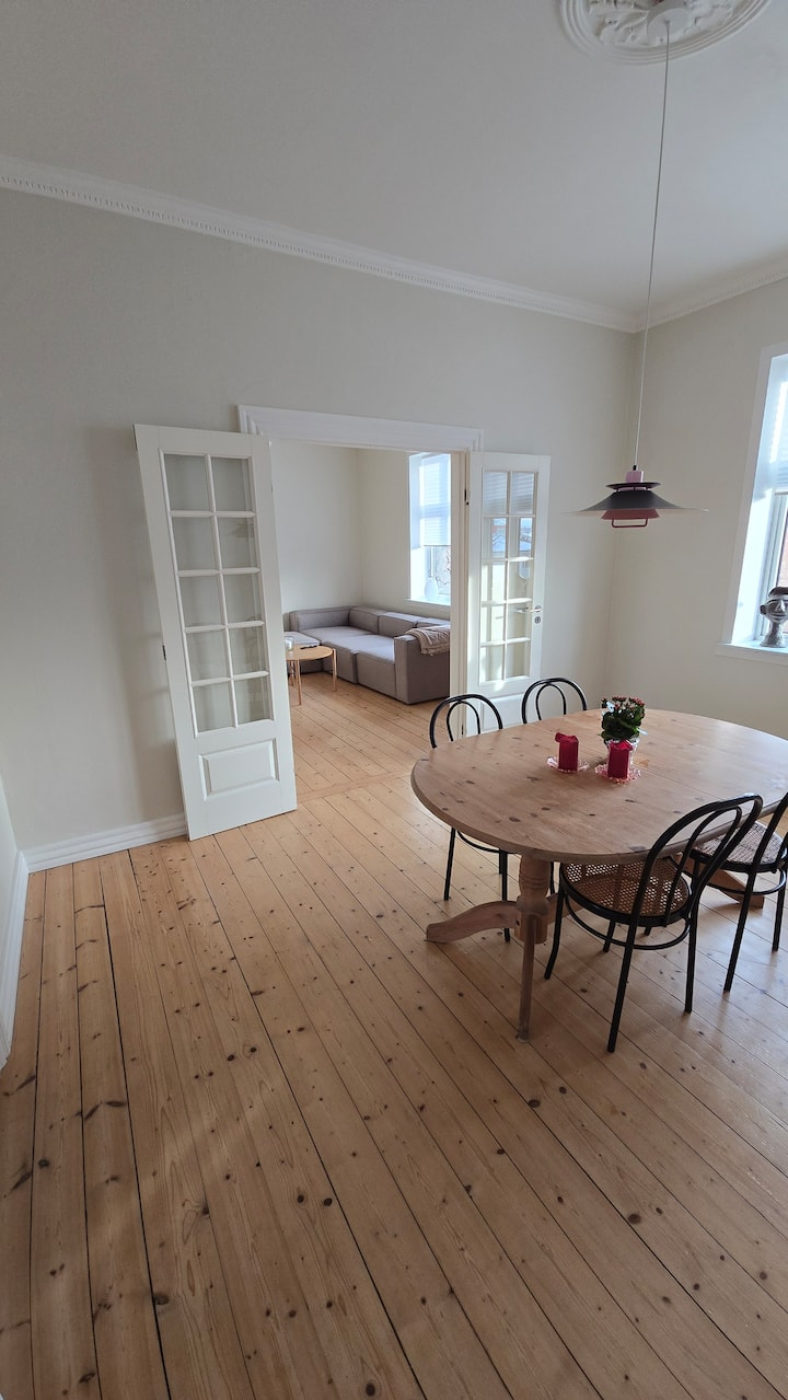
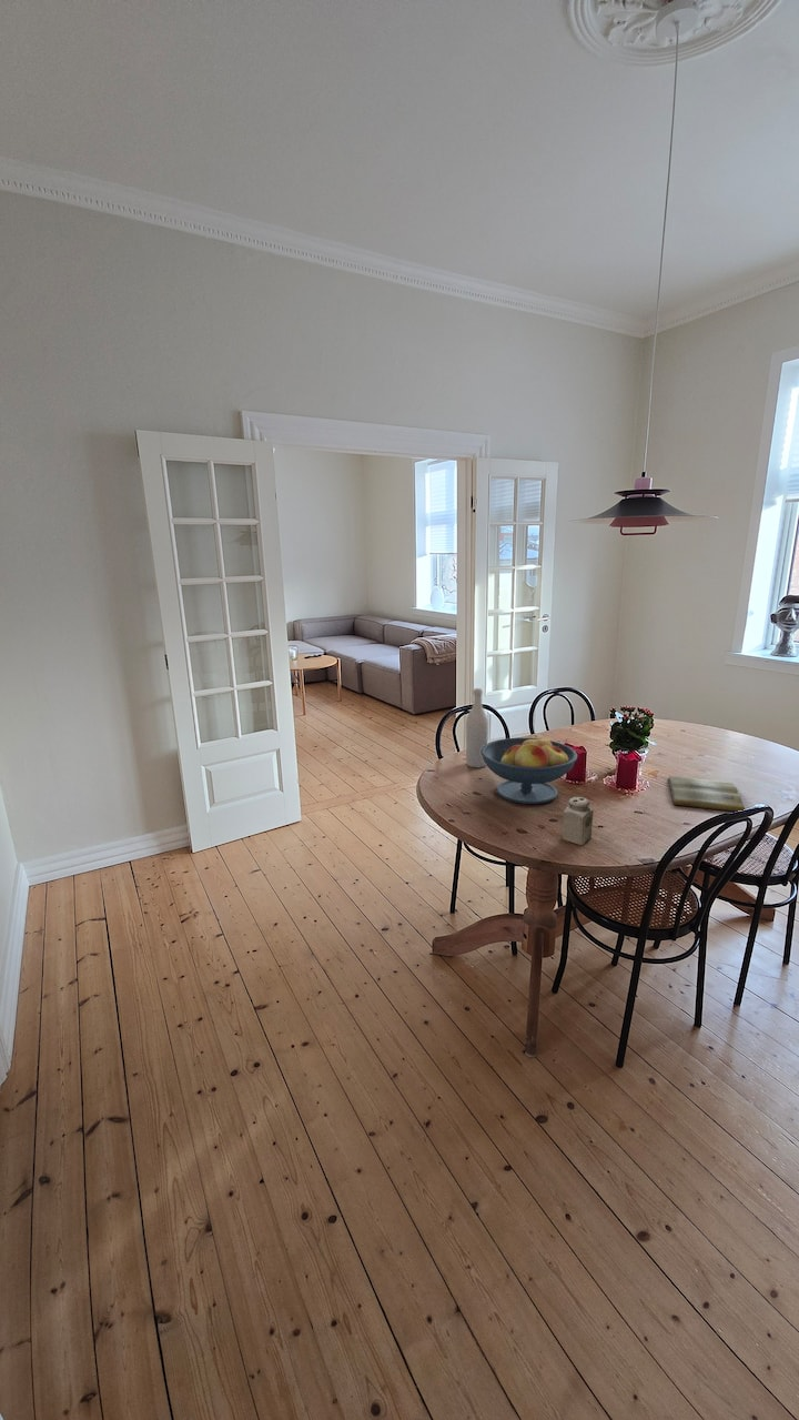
+ salt shaker [562,796,595,846]
+ fruit bowl [481,734,578,805]
+ wine bottle [465,687,489,768]
+ book [667,775,746,813]
